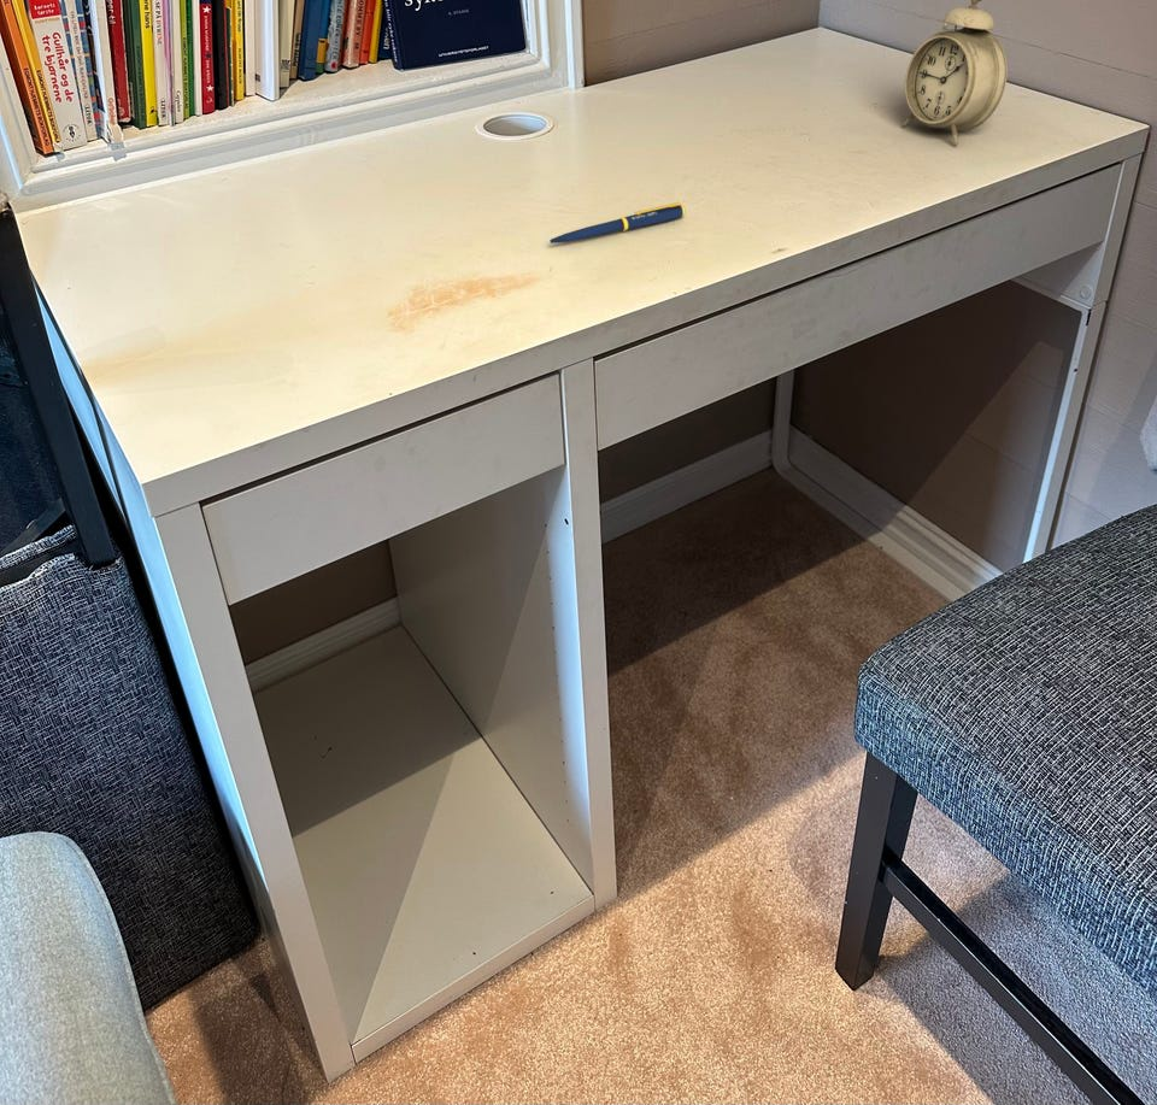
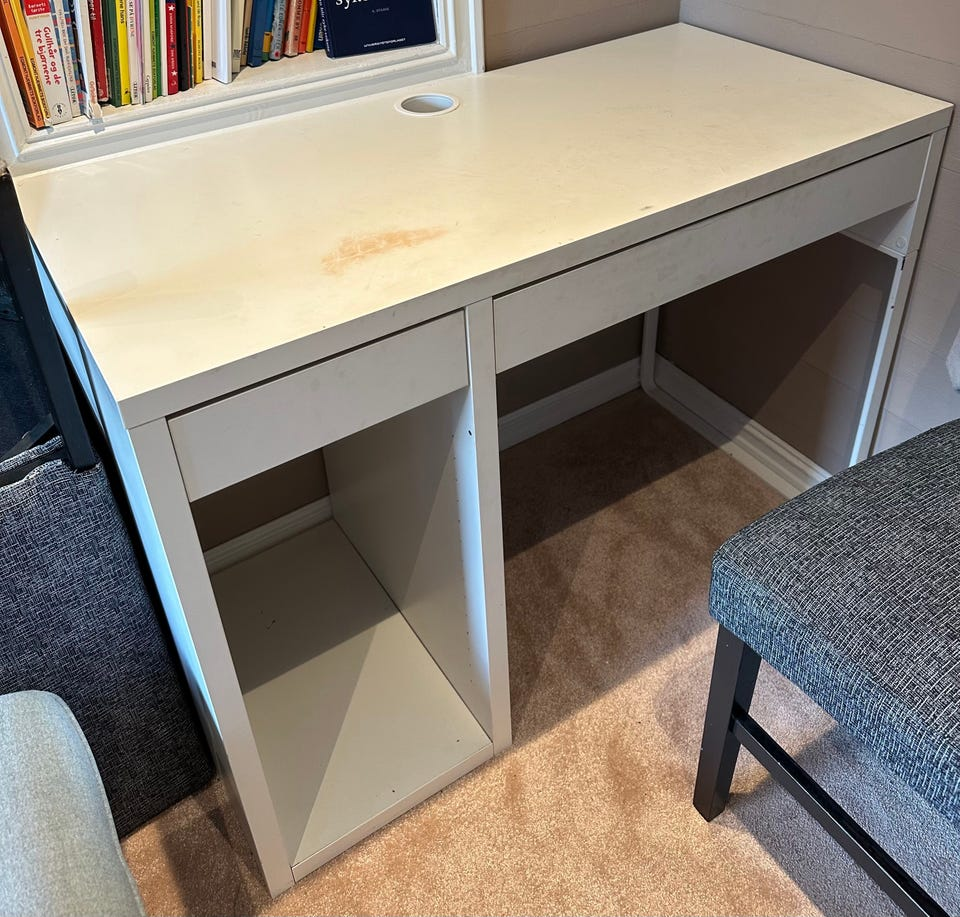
- alarm clock [901,0,1009,147]
- pen [546,201,687,245]
